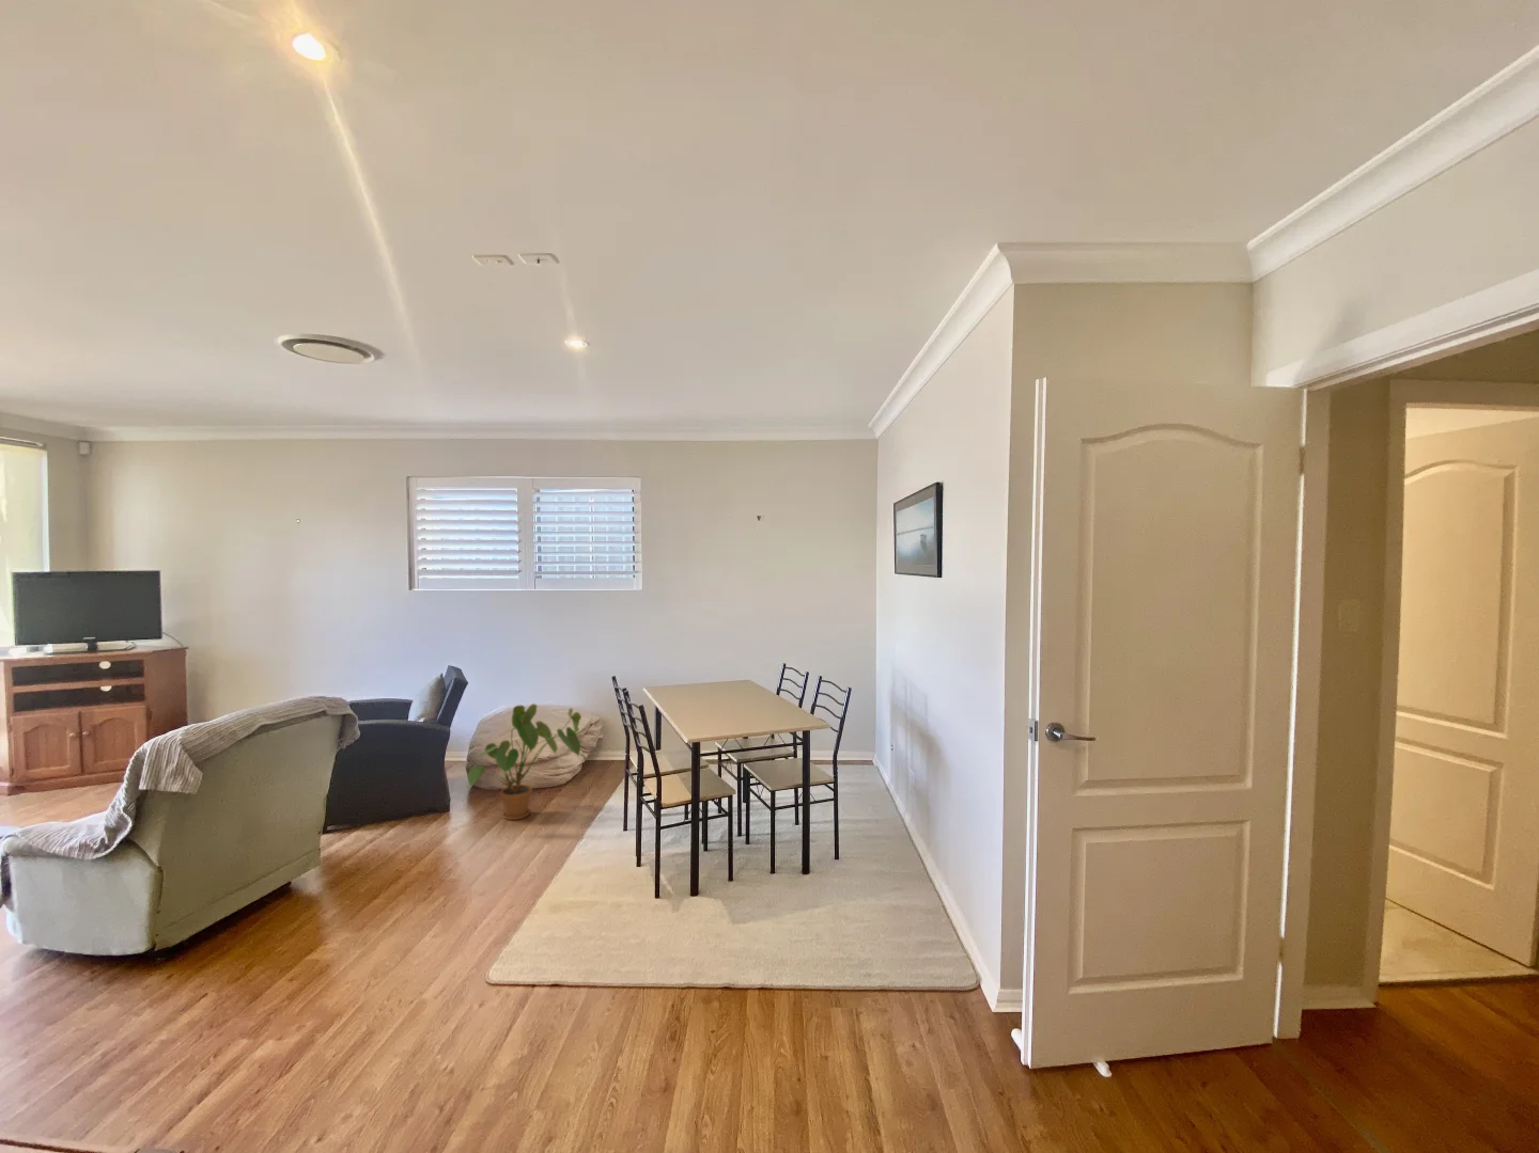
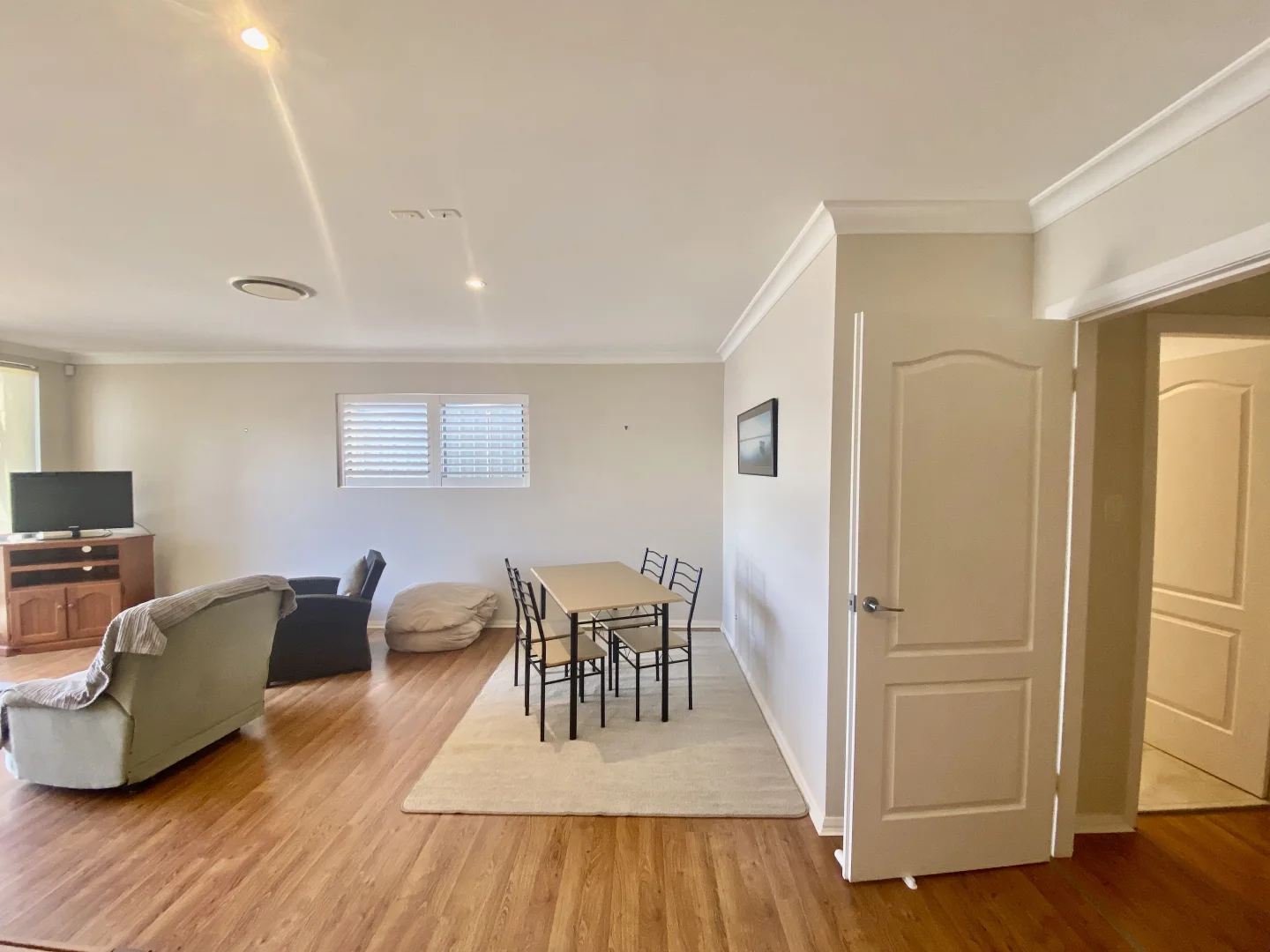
- house plant [467,702,583,821]
